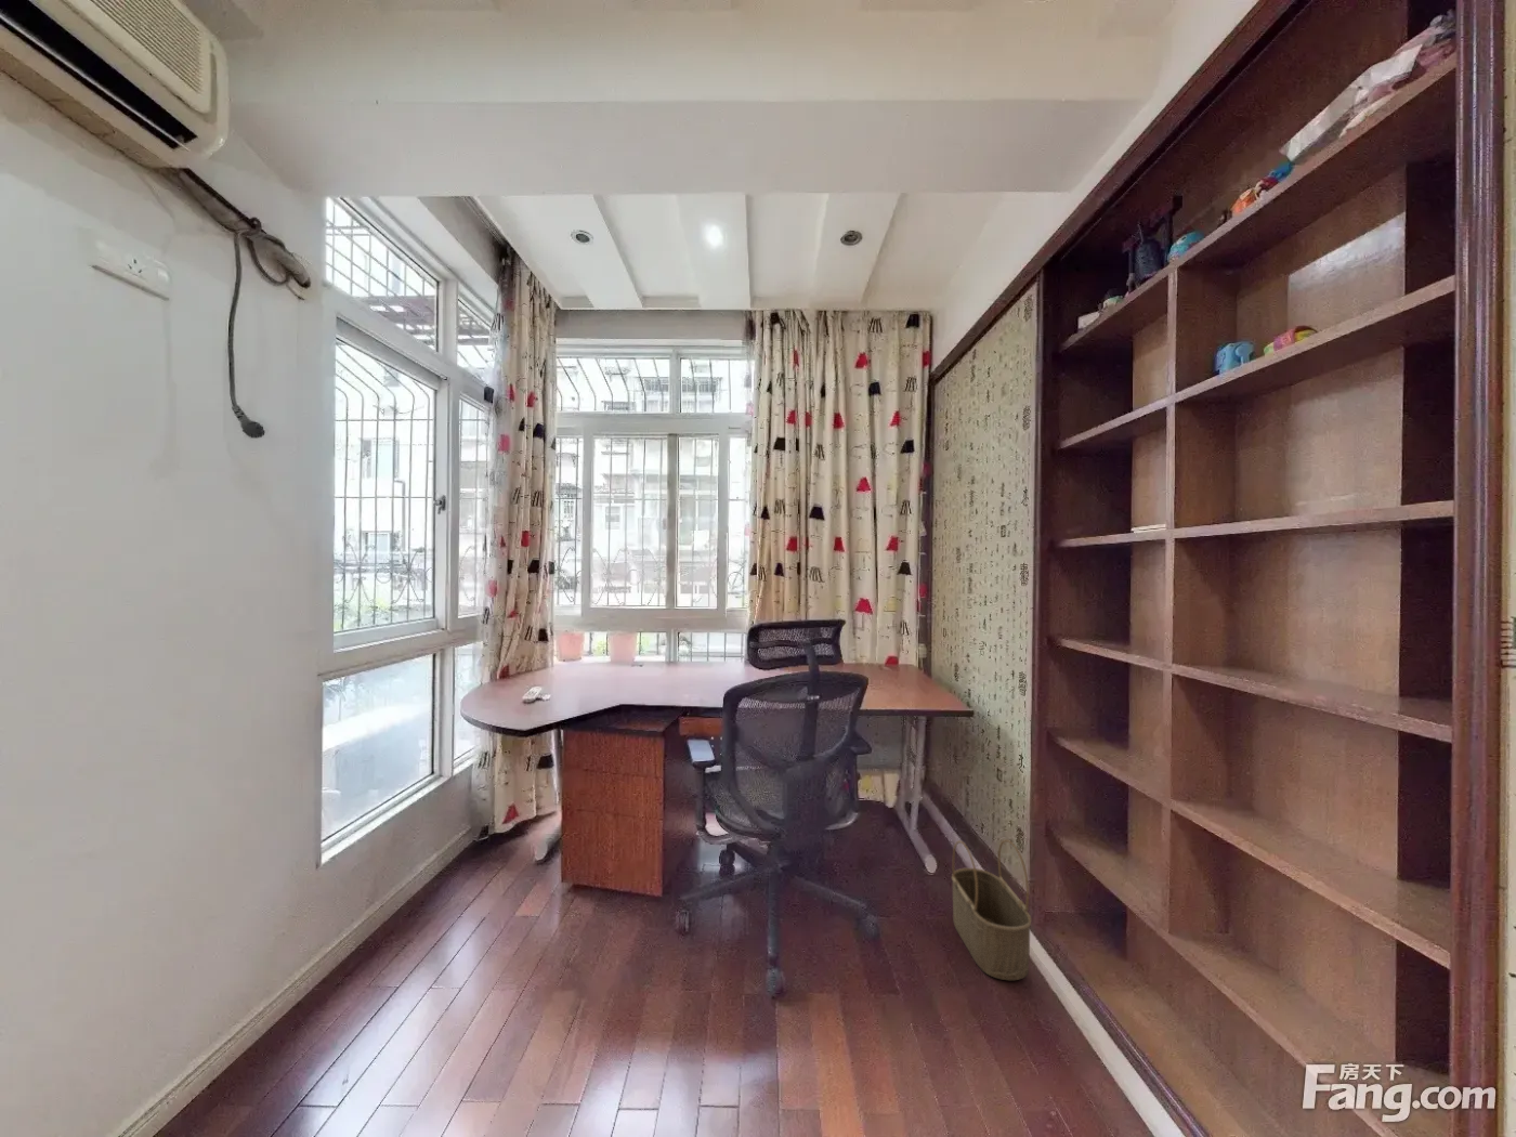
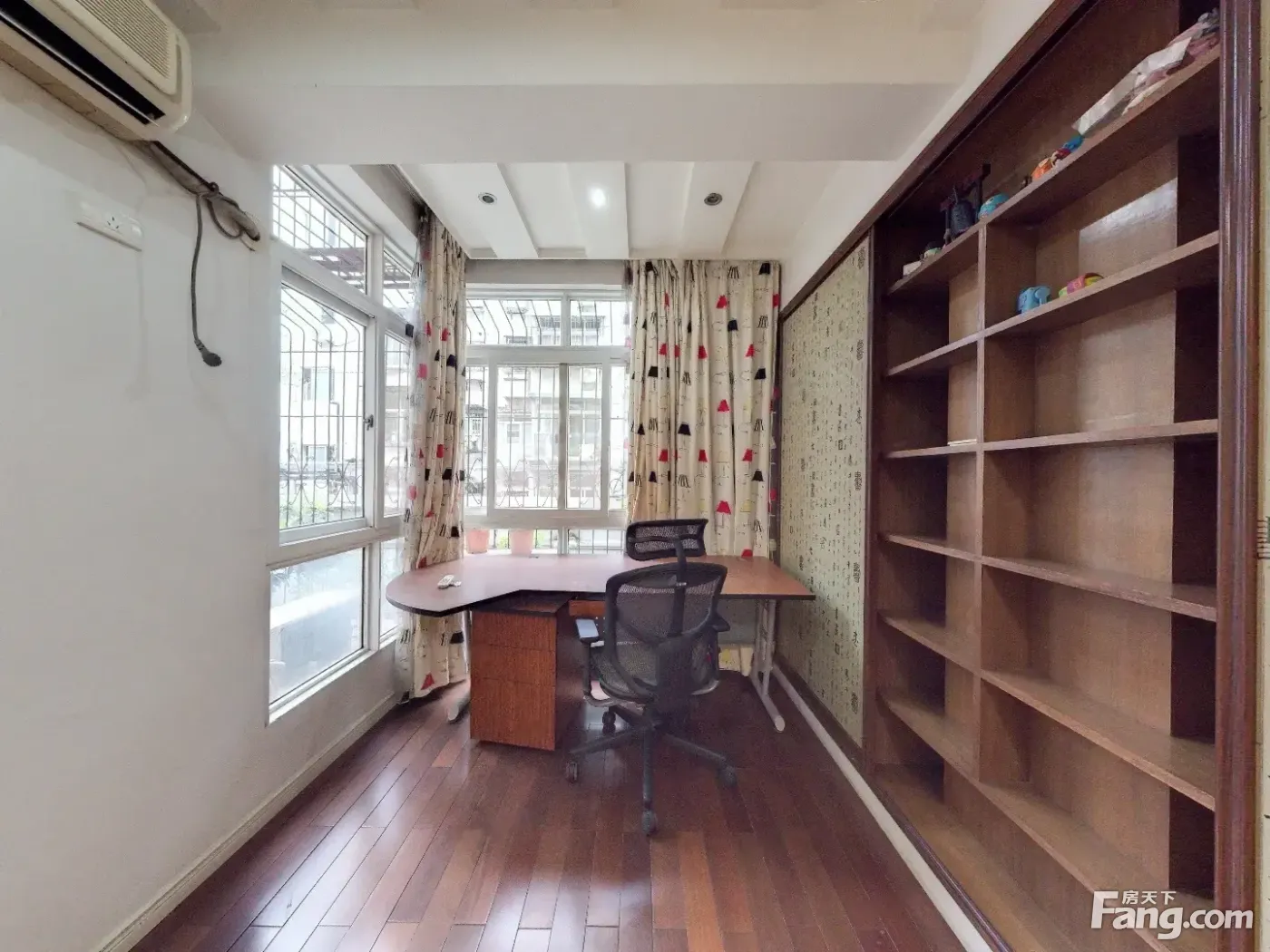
- wicker basket [950,838,1033,982]
